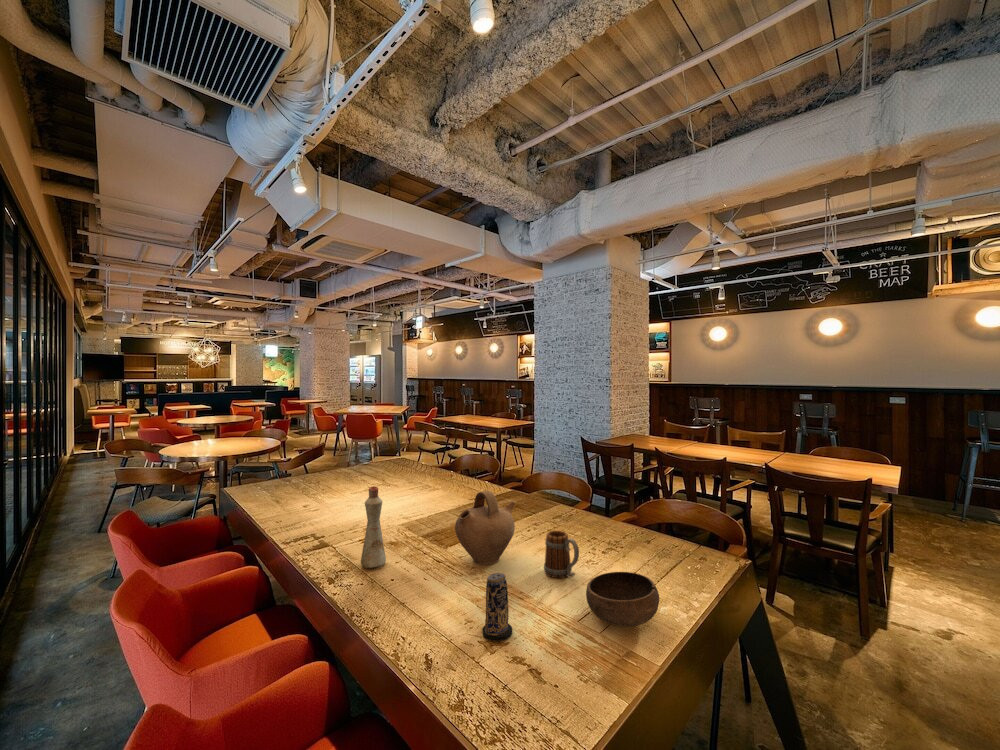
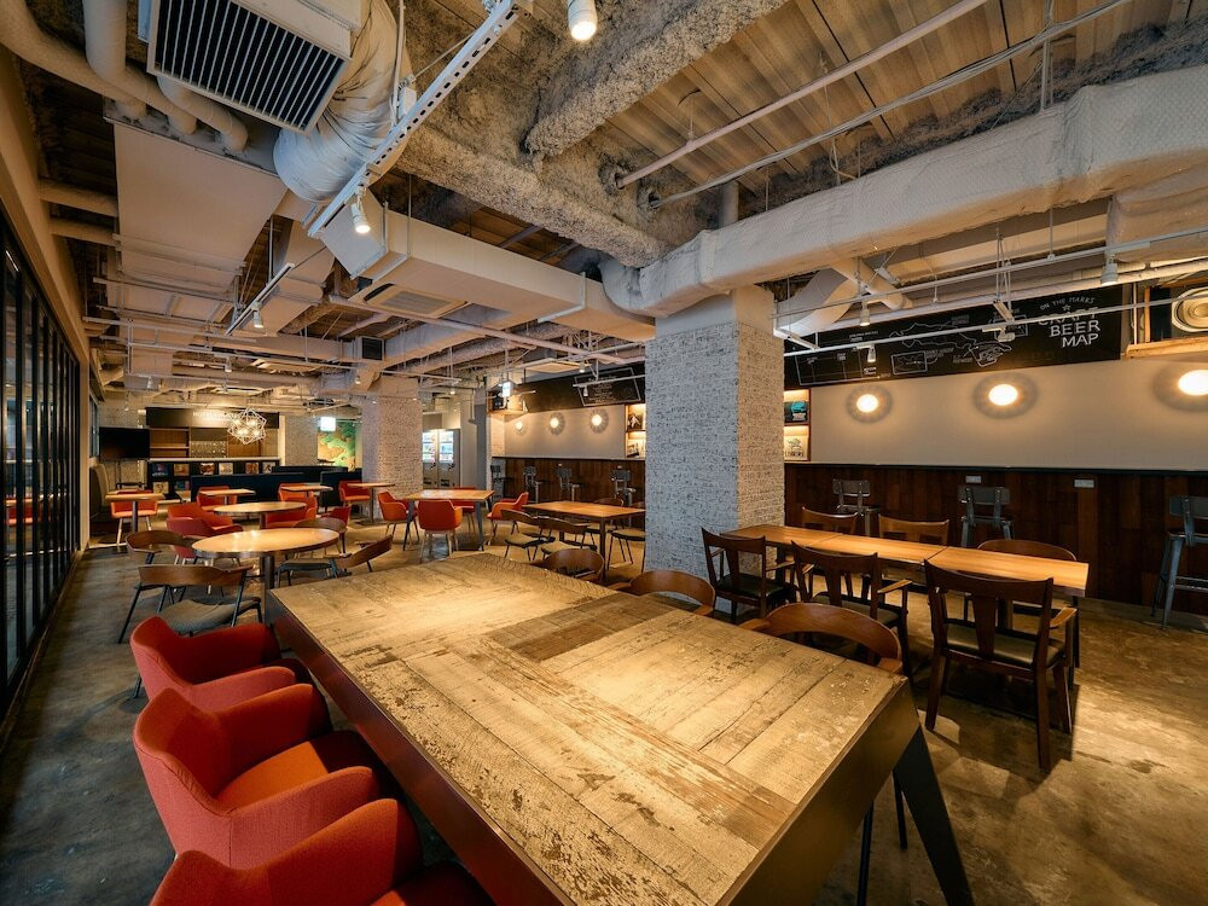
- candle [481,572,513,642]
- jug [454,490,516,565]
- beer mug [543,529,580,579]
- bottle [360,485,387,569]
- bowl [585,571,660,628]
